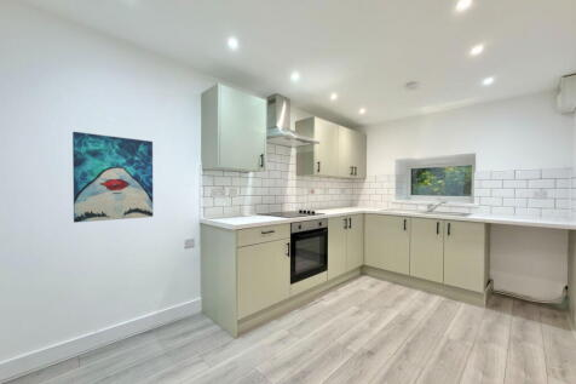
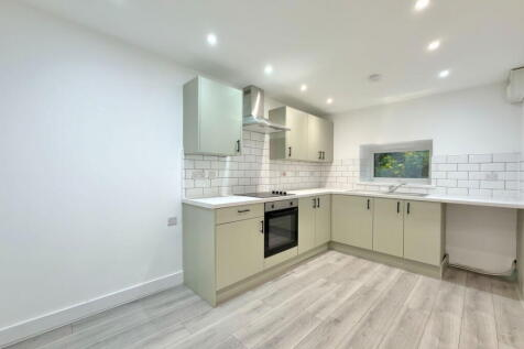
- wall art [71,131,154,224]
